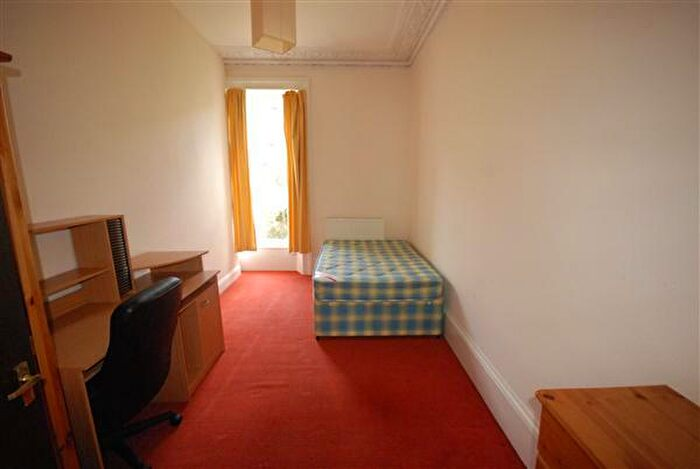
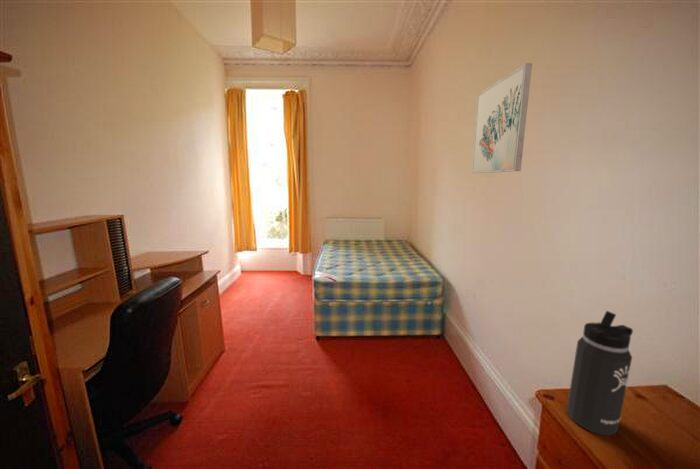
+ wall art [471,62,533,174]
+ thermos bottle [566,310,634,436]
